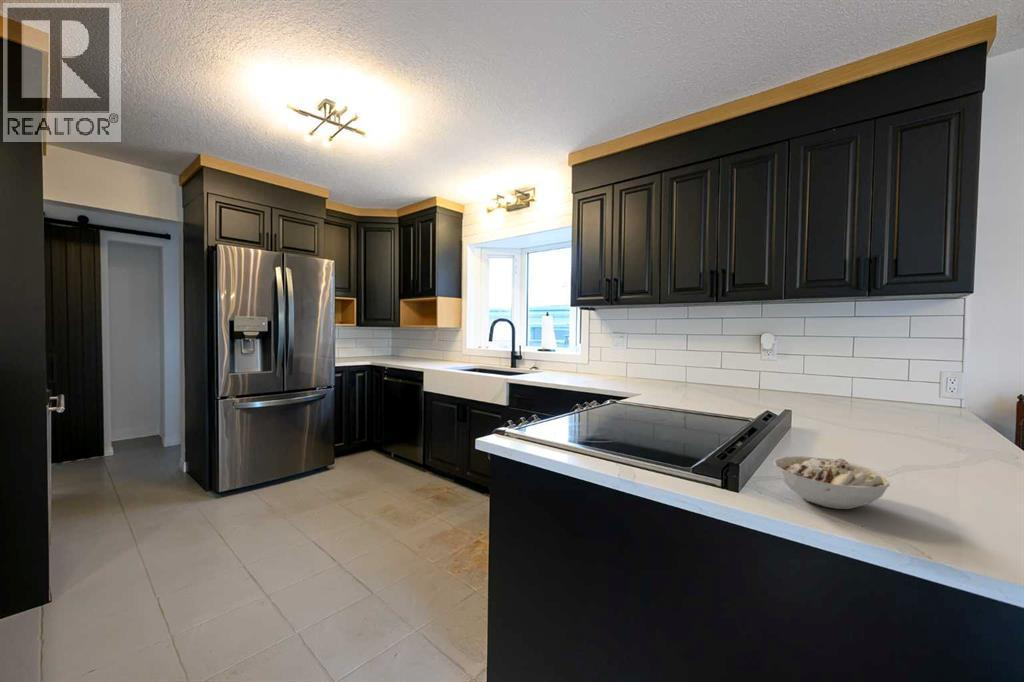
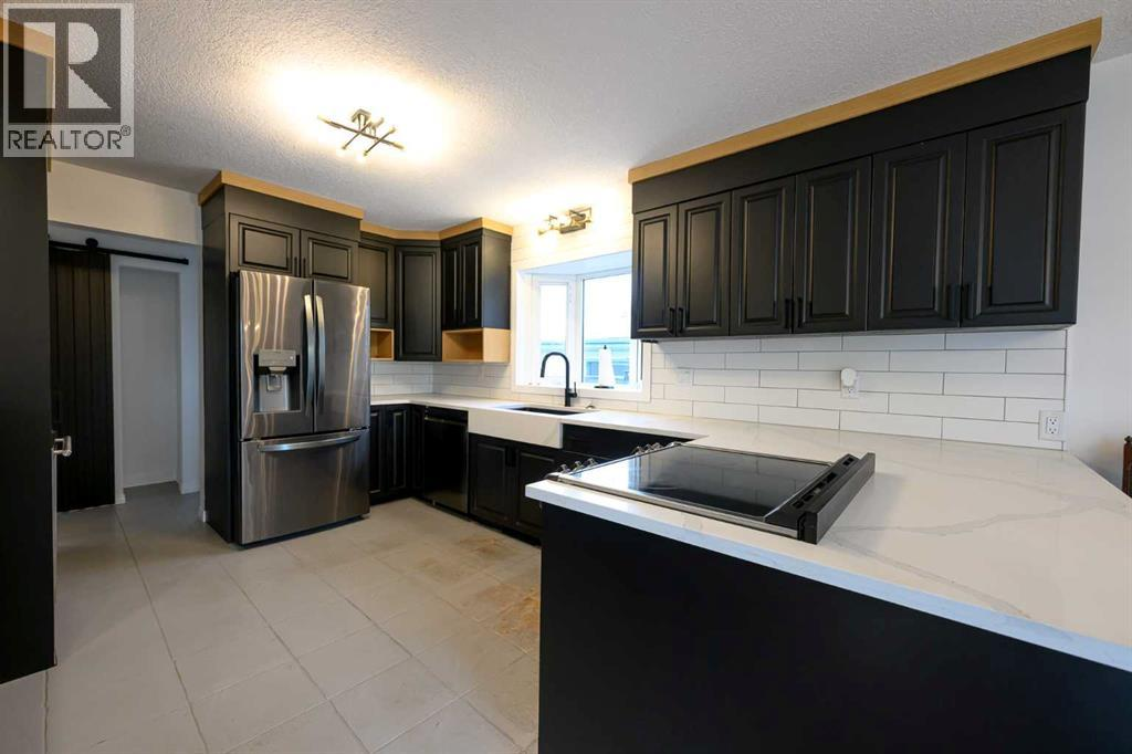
- bowl [772,455,892,510]
